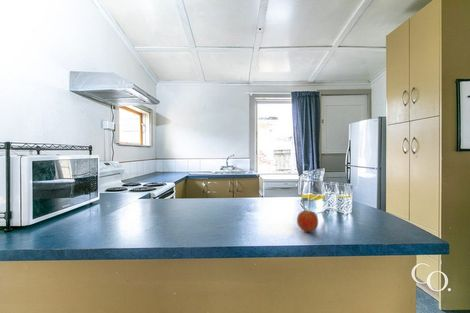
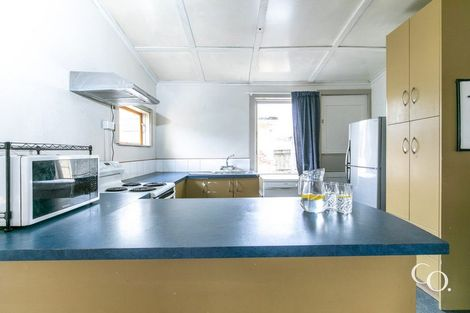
- fruit [296,207,319,233]
